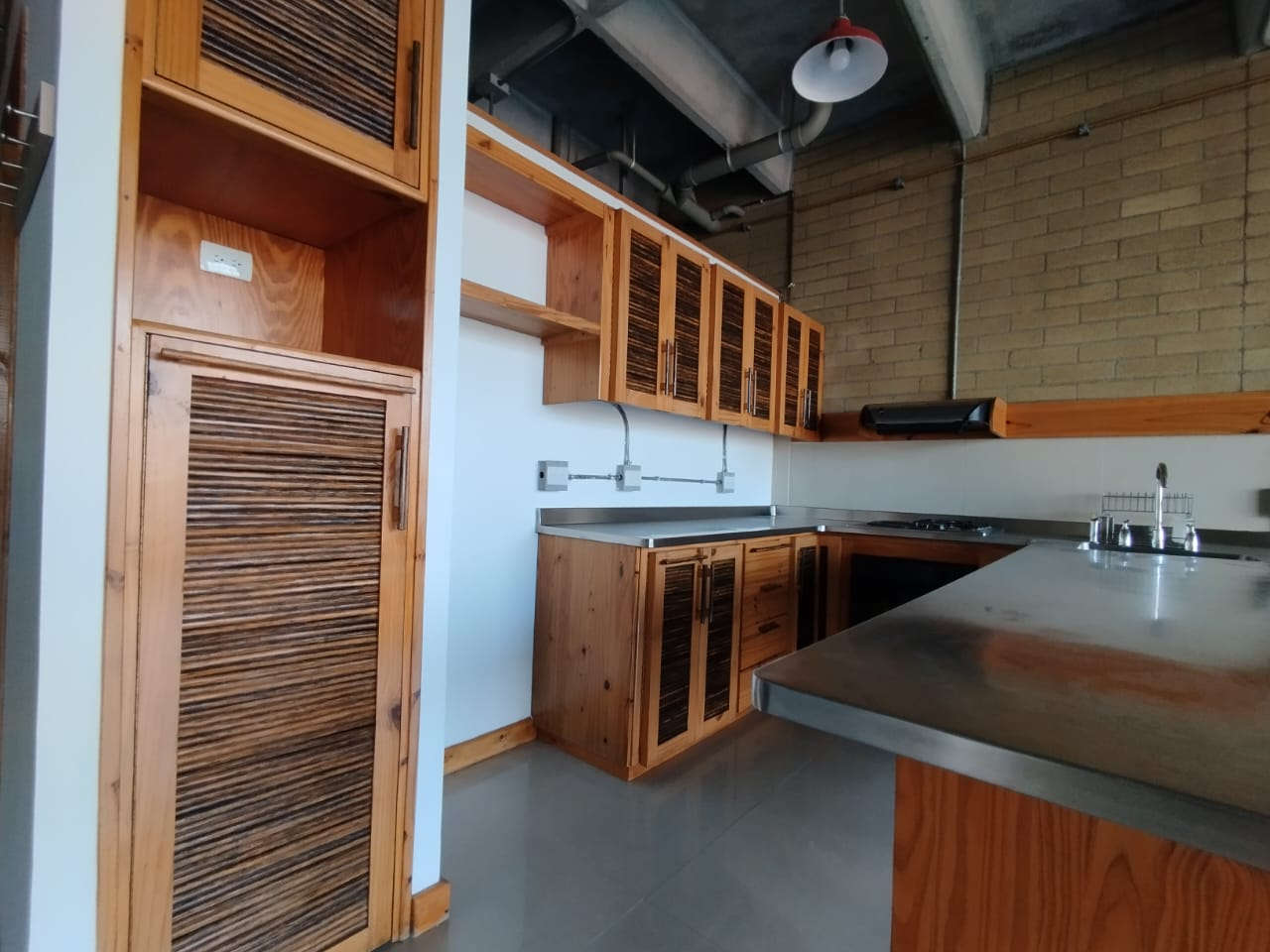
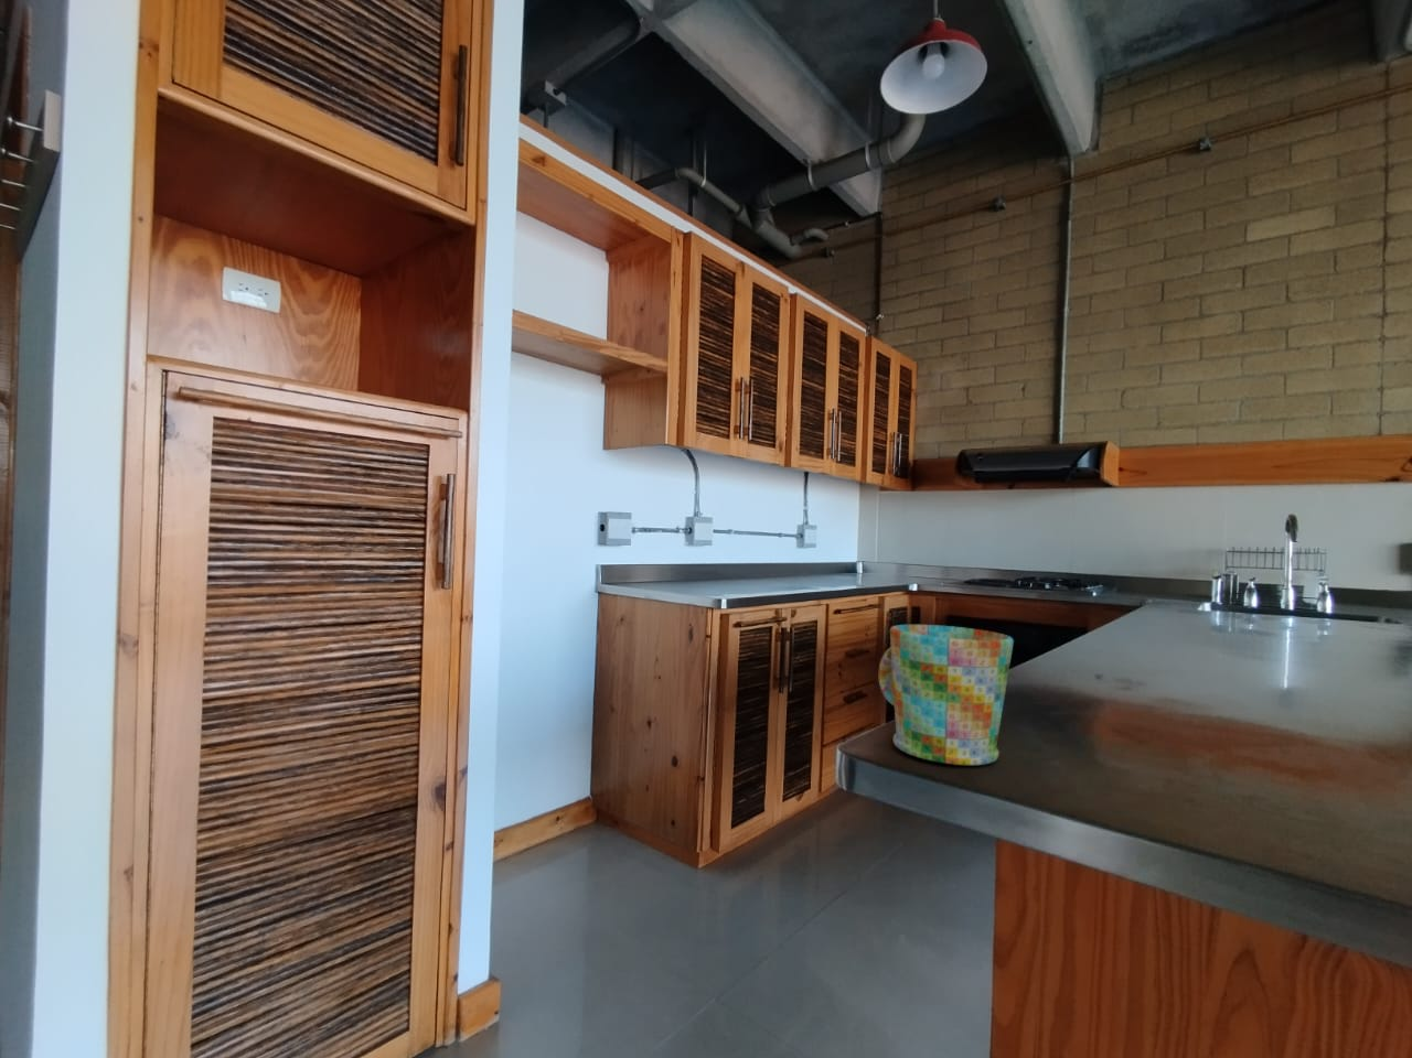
+ mug [877,623,1015,766]
